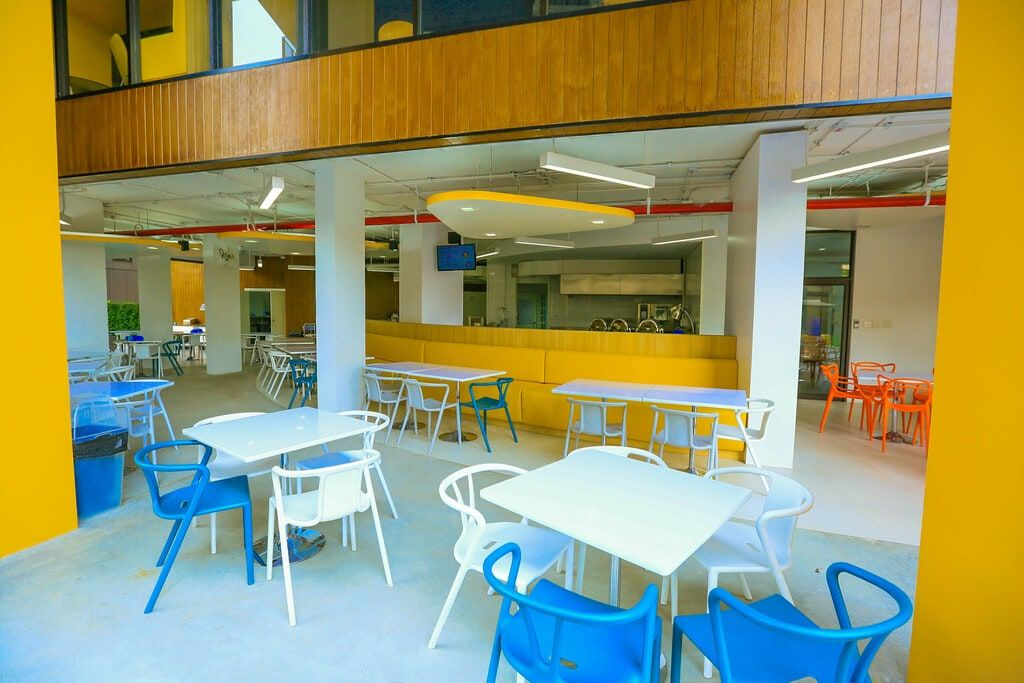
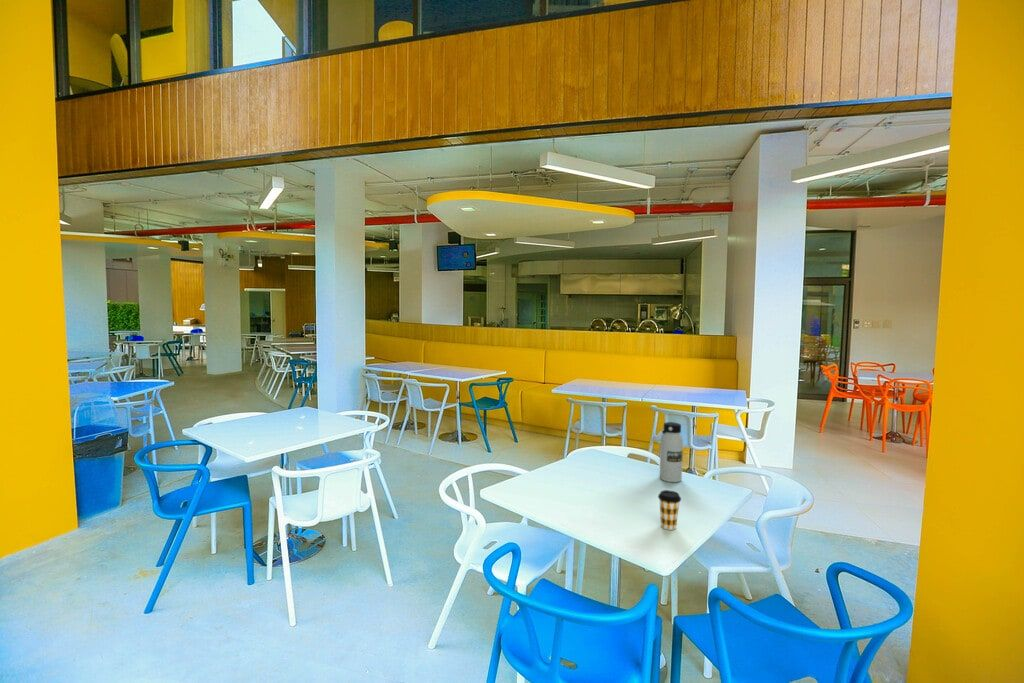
+ water bottle [659,421,684,483]
+ coffee cup [657,489,682,531]
